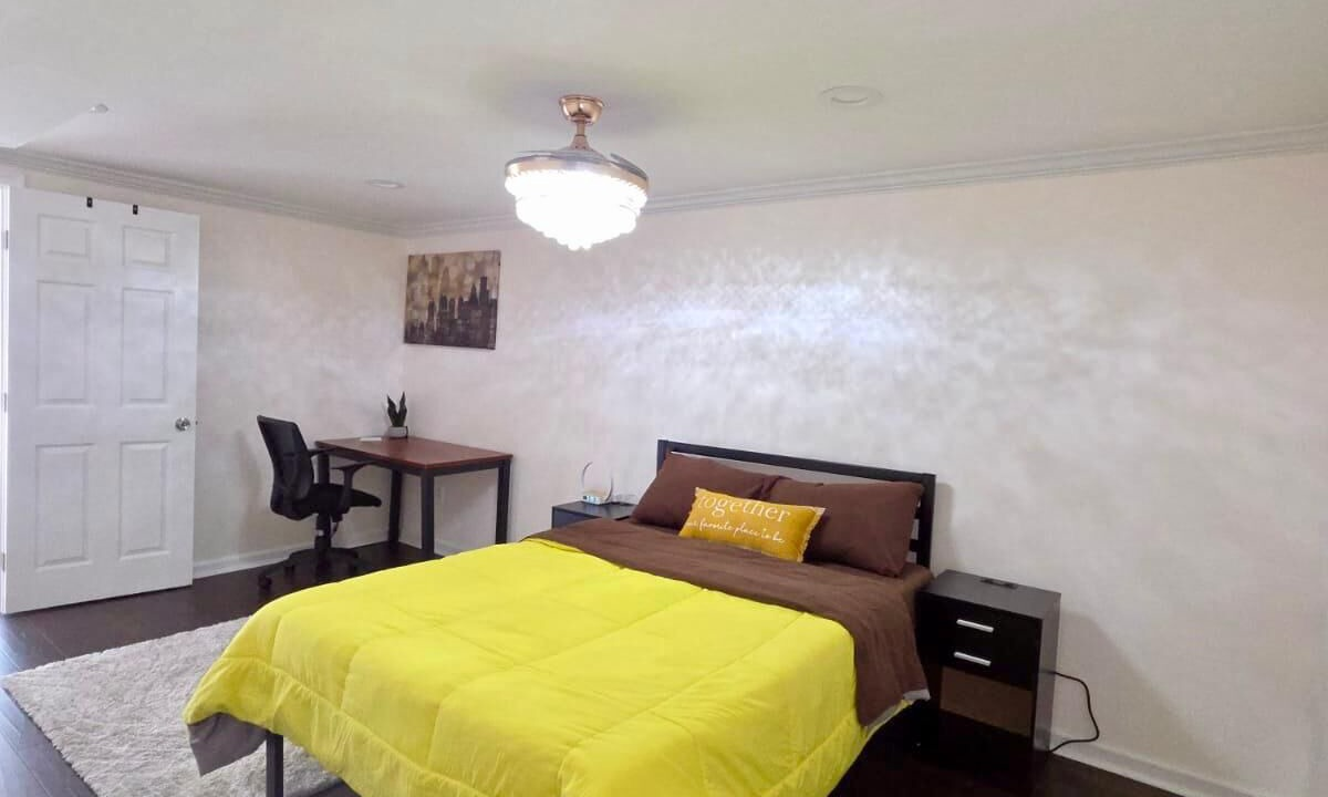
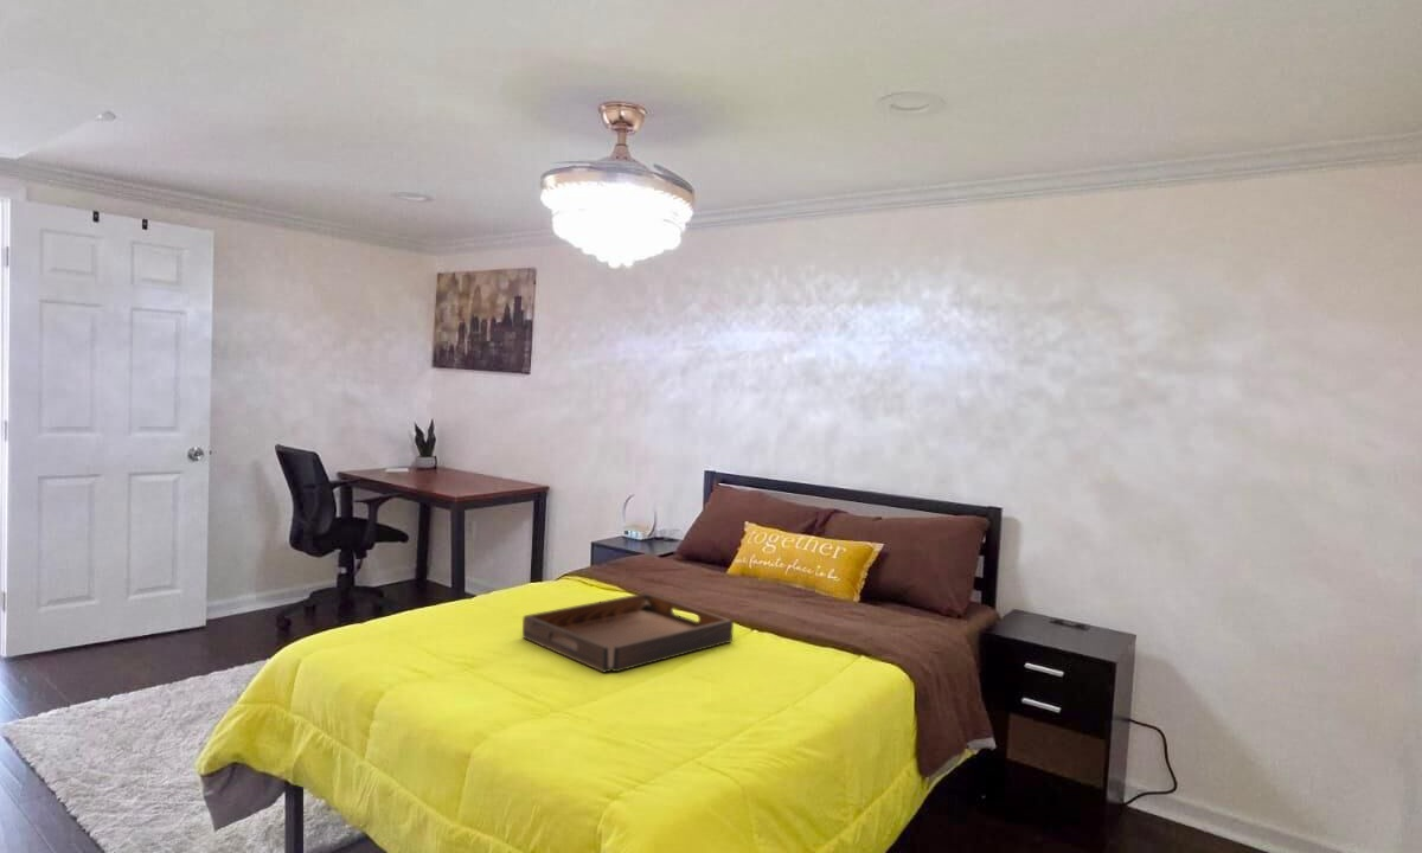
+ serving tray [521,592,735,674]
